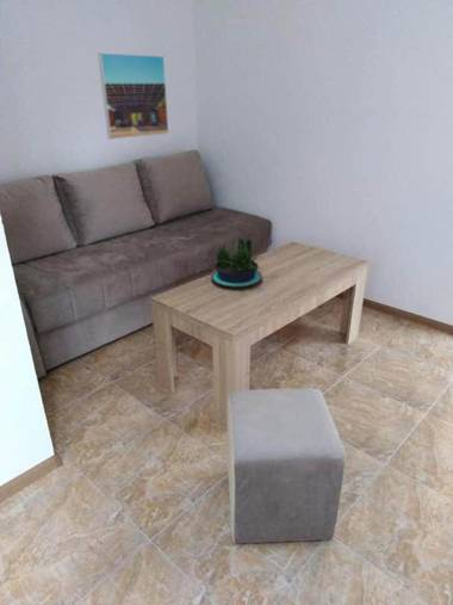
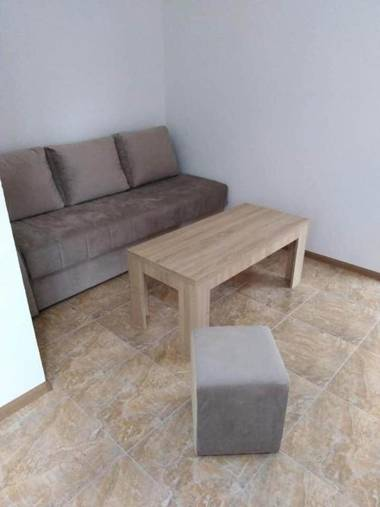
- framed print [97,51,169,141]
- potted plant [210,237,263,288]
